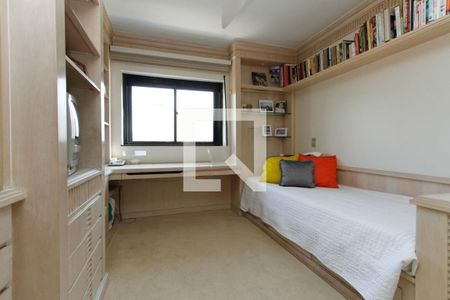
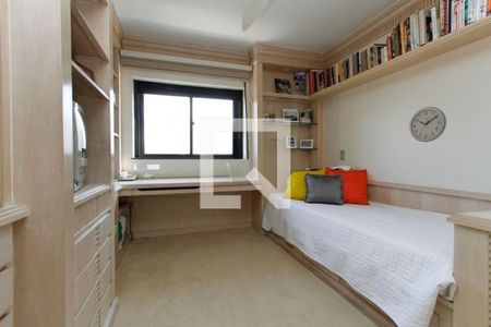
+ wall clock [408,106,447,143]
